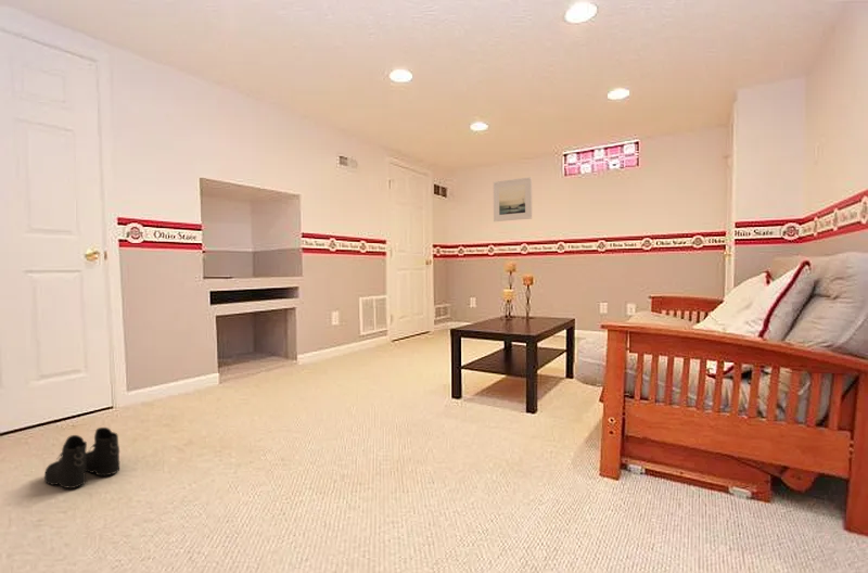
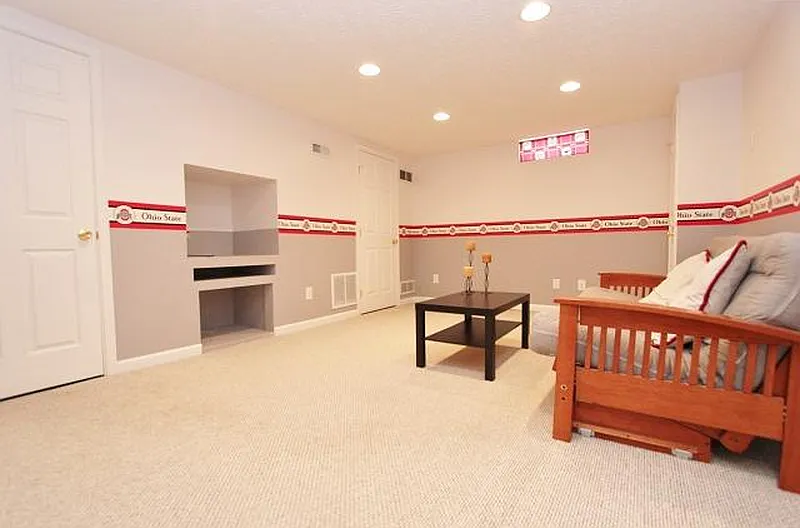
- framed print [493,176,533,222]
- boots [43,426,120,489]
